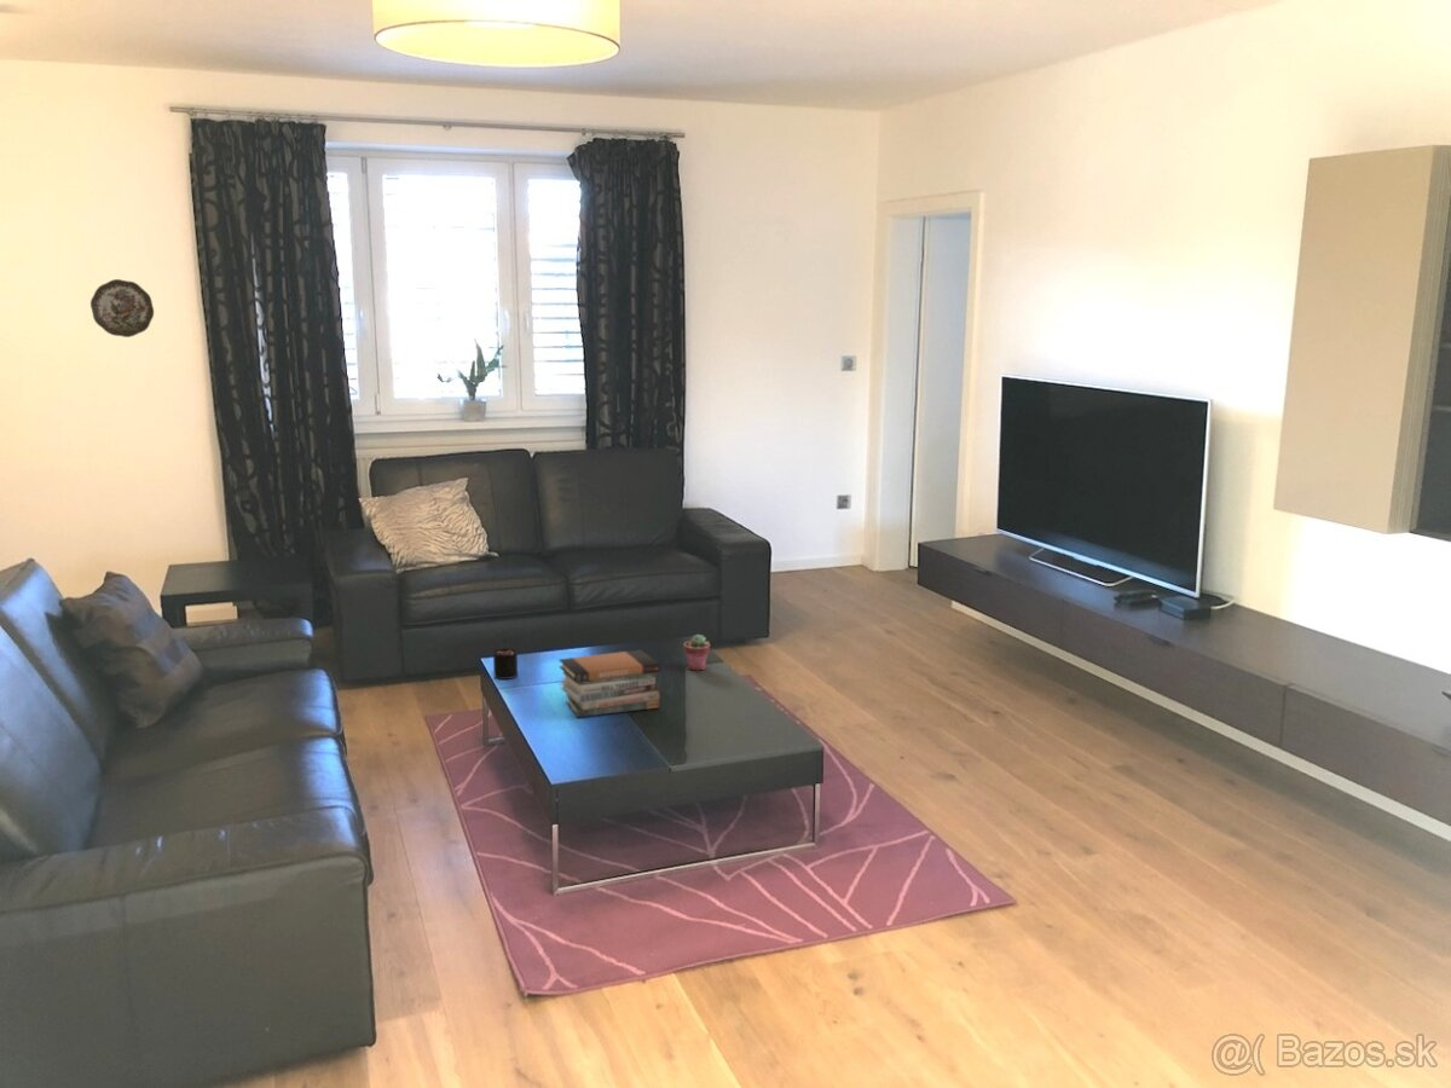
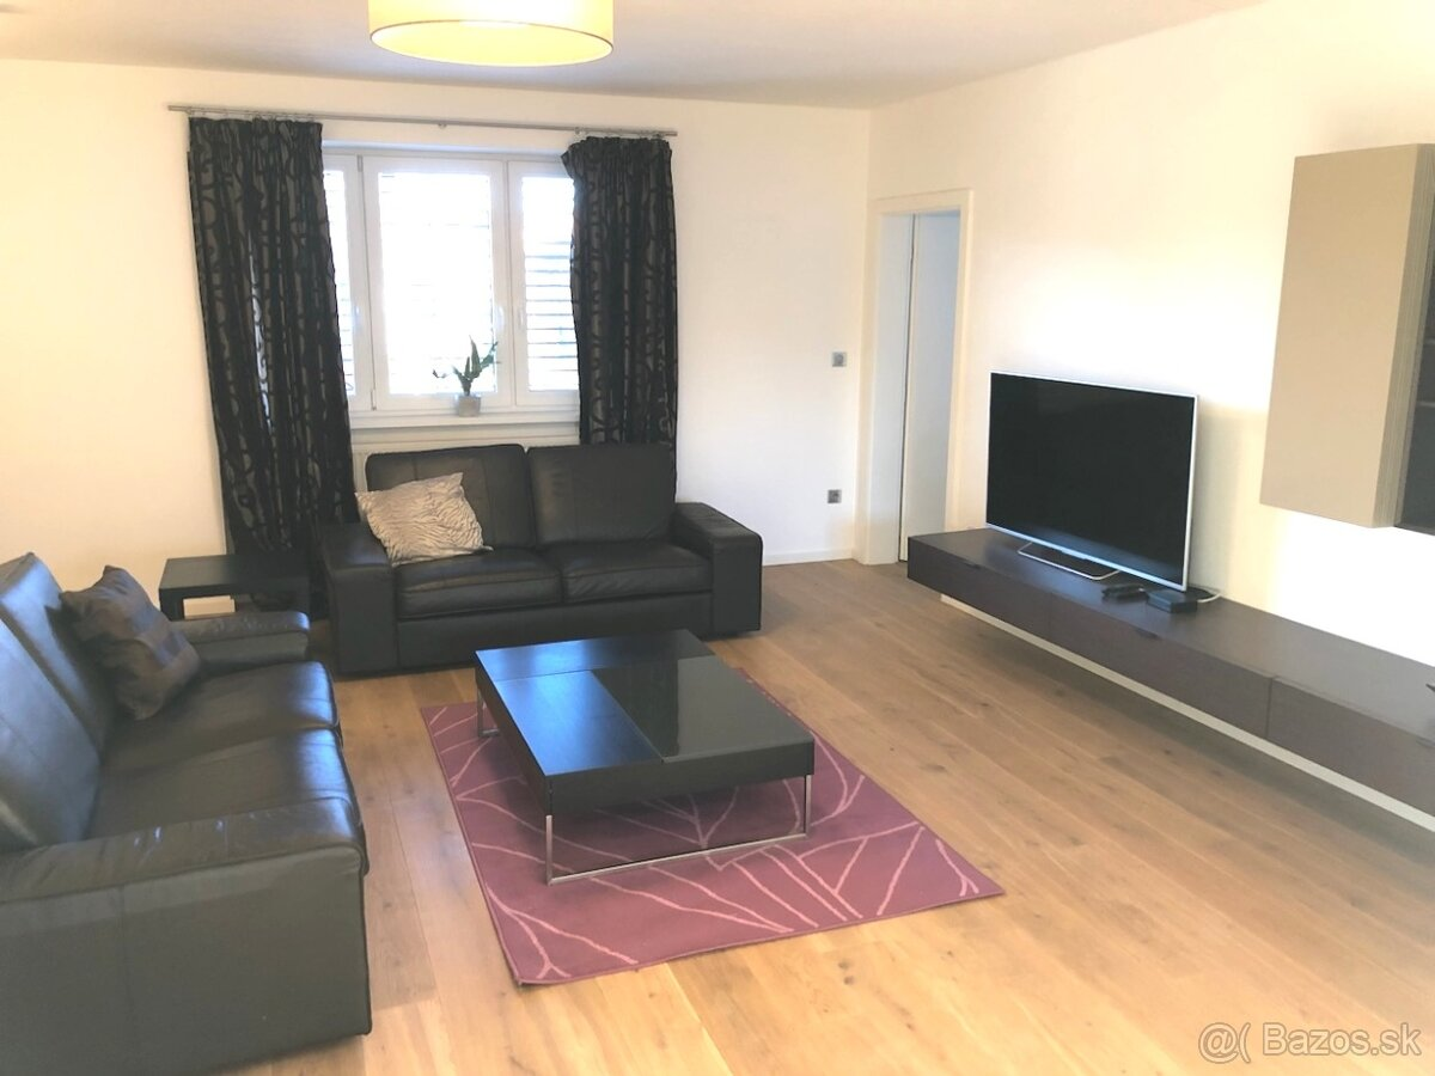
- candle [491,637,519,681]
- book stack [557,648,661,718]
- potted succulent [683,633,711,672]
- decorative plate [89,278,155,338]
